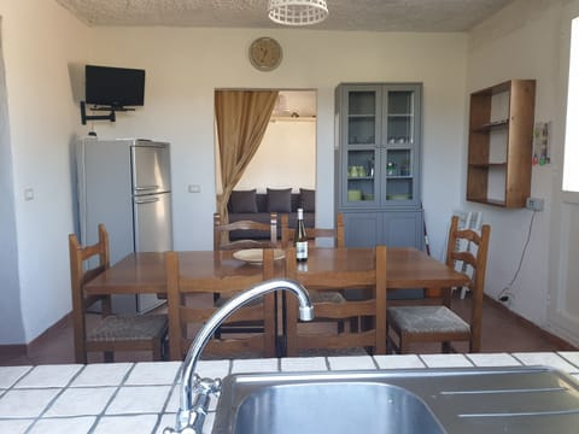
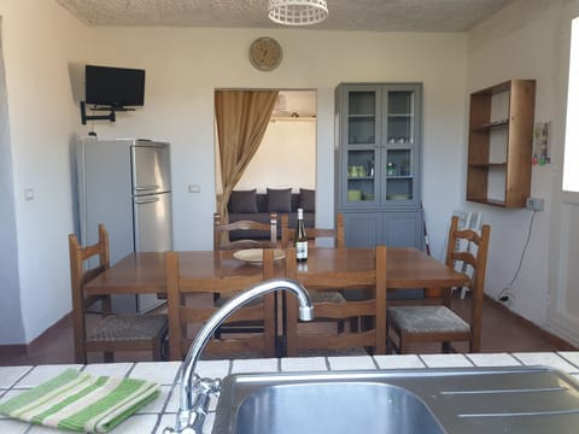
+ dish towel [0,366,163,434]
